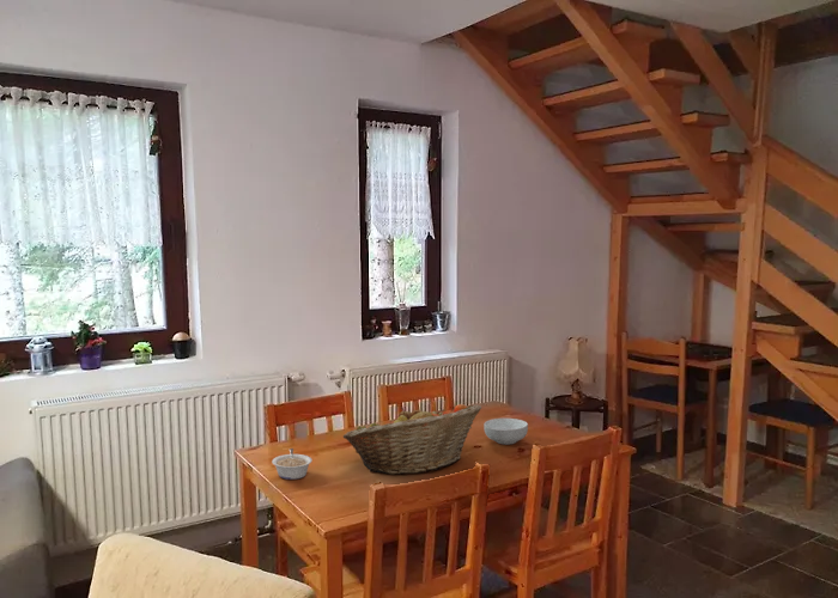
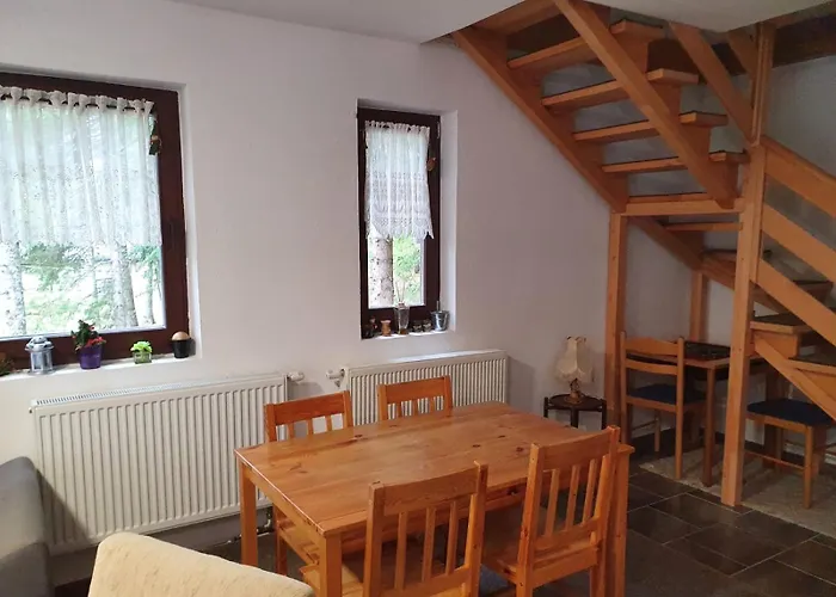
- cereal bowl [482,417,529,445]
- legume [271,447,314,481]
- fruit basket [342,403,482,476]
